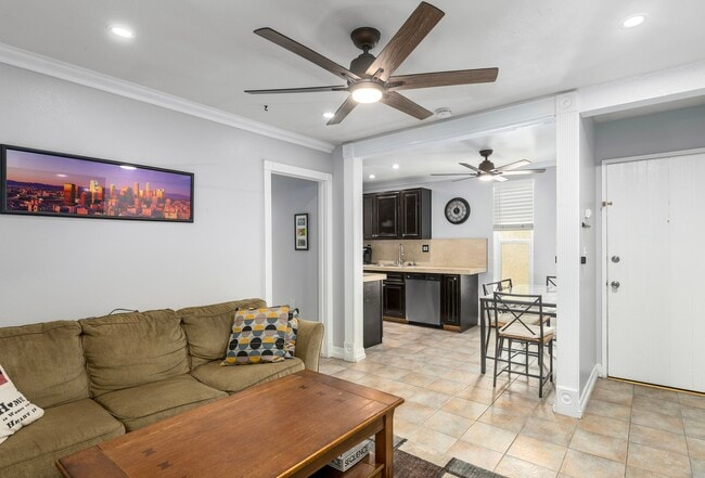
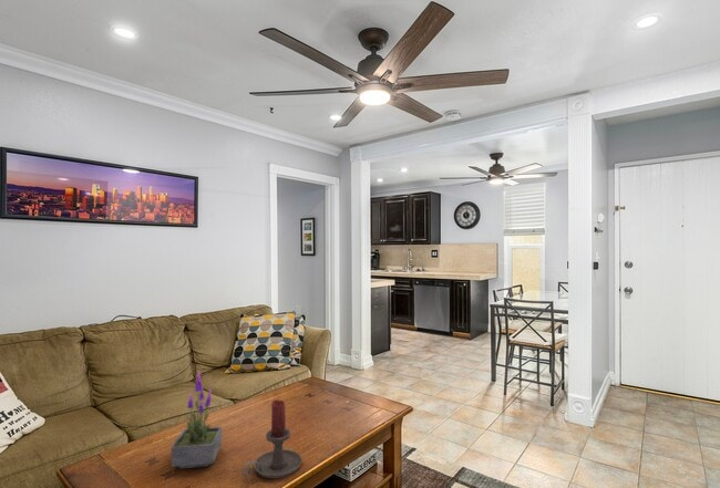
+ potted plant [171,368,223,469]
+ candle holder [240,398,304,480]
